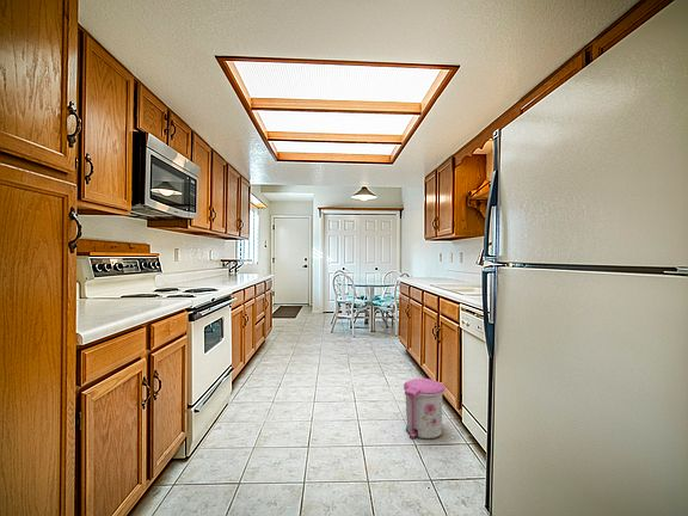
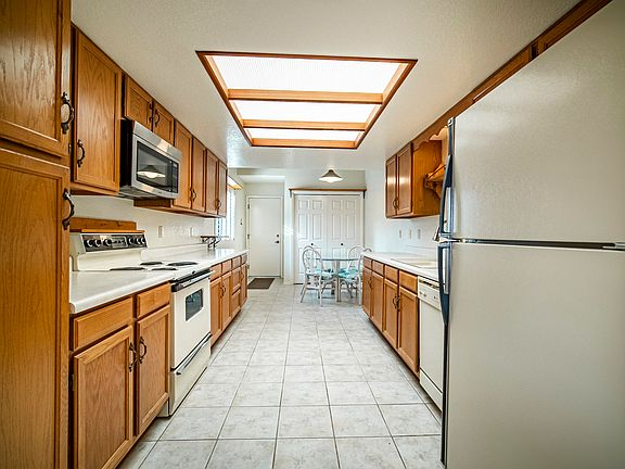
- trash can [403,377,447,440]
